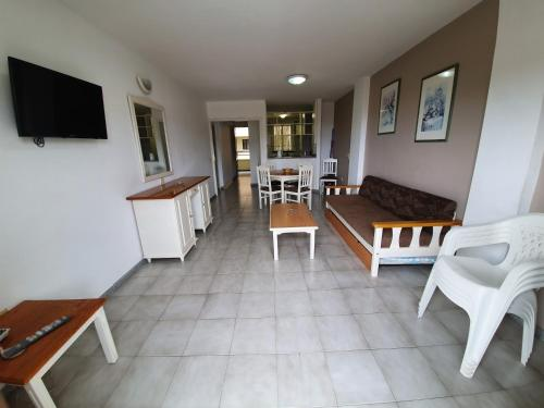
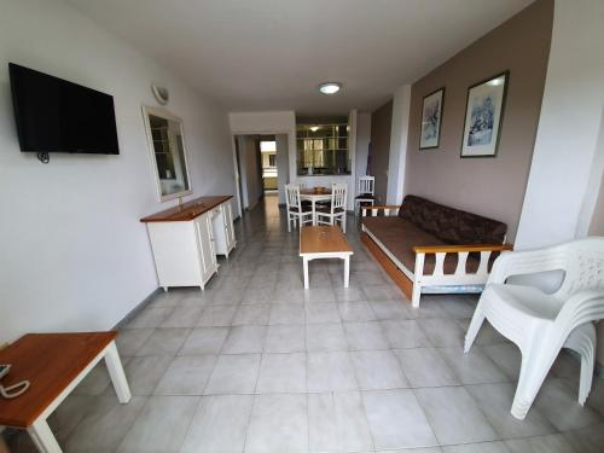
- remote control [1,314,72,359]
